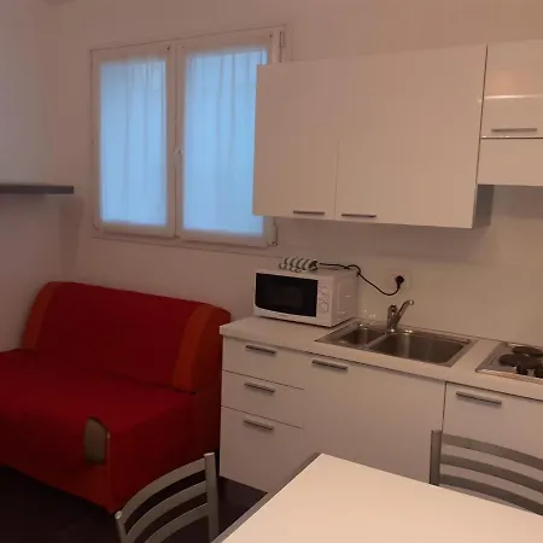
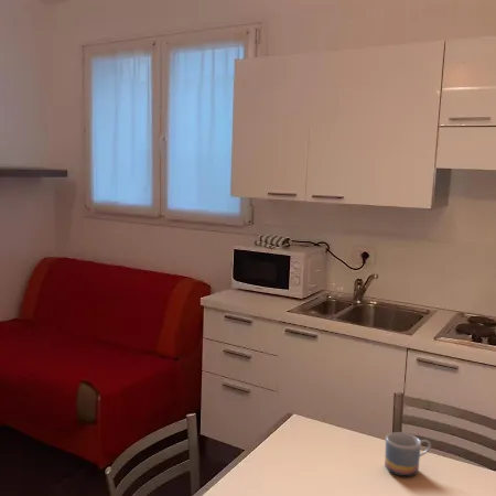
+ mug [384,431,432,477]
